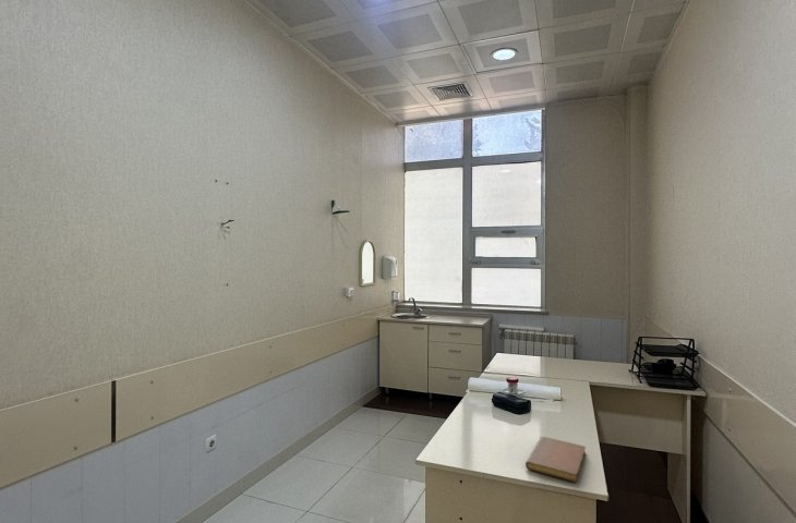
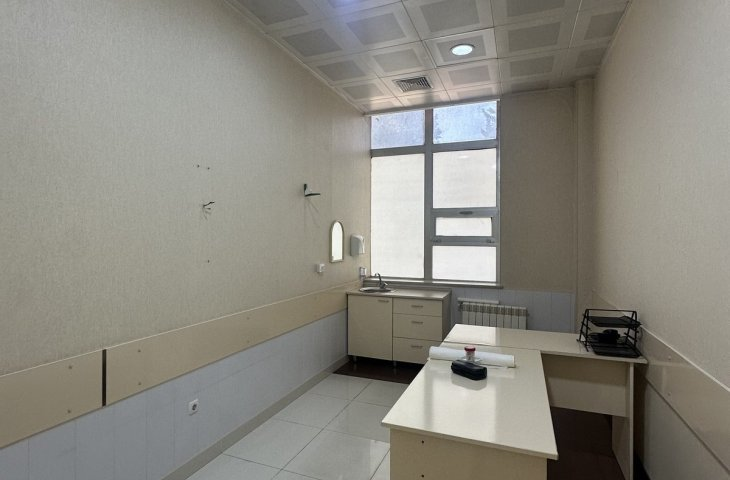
- notebook [524,436,587,483]
